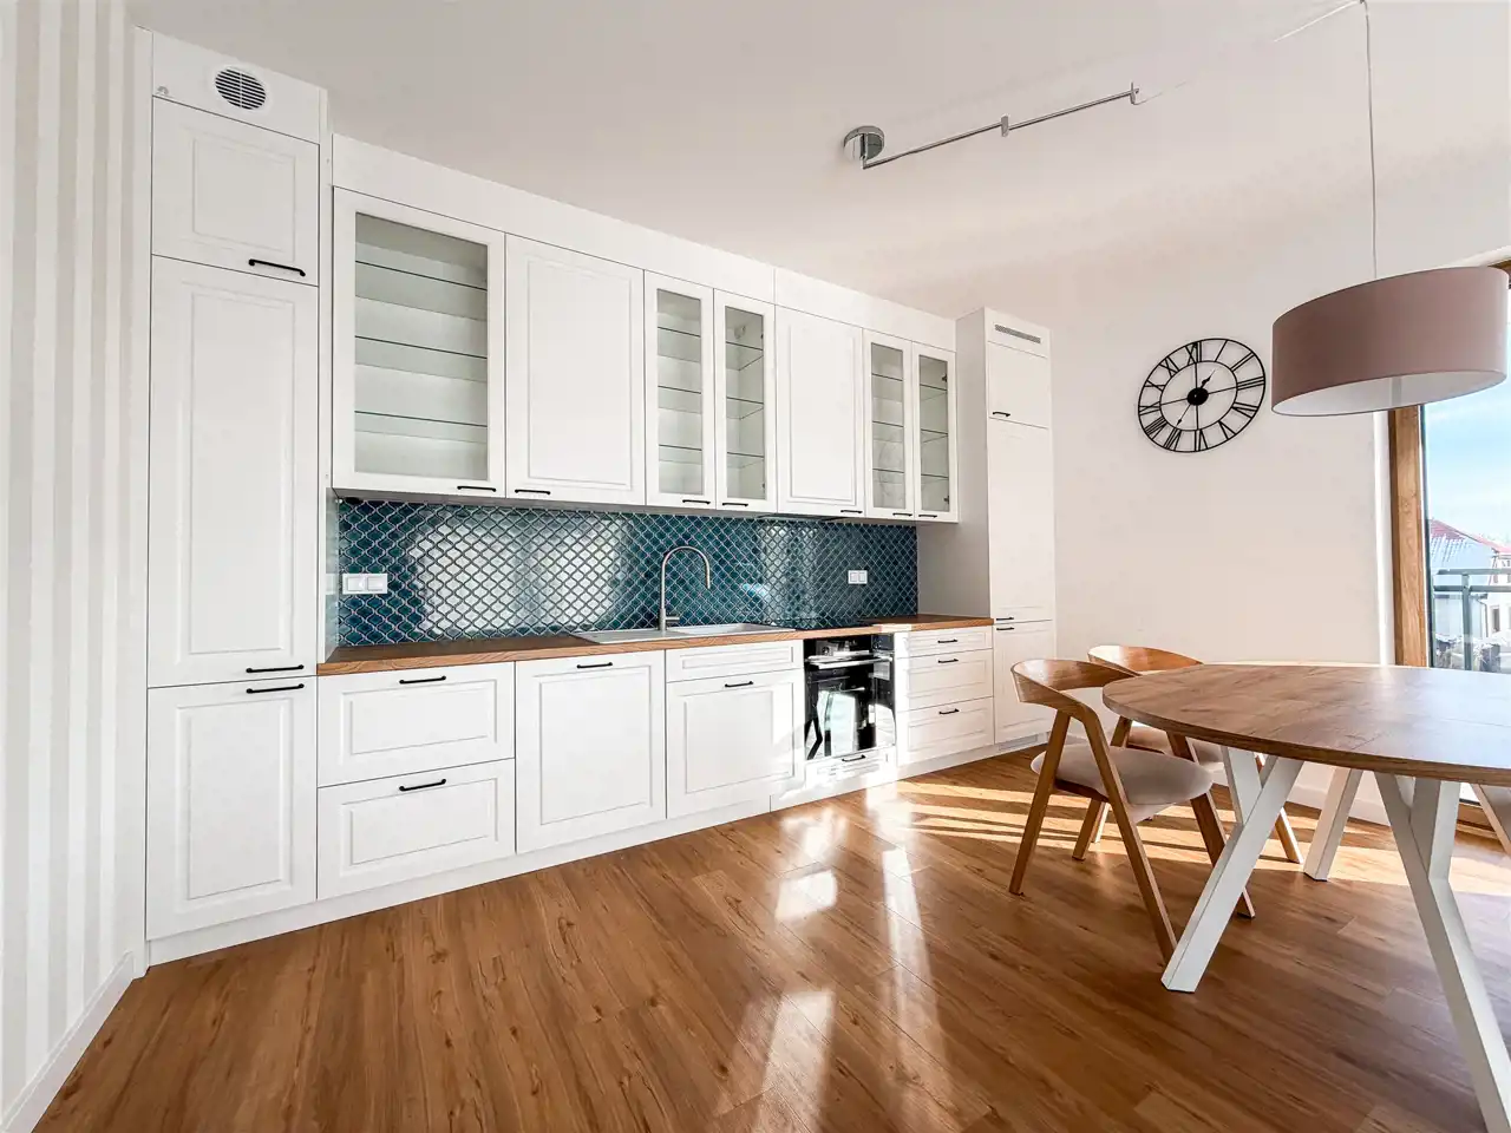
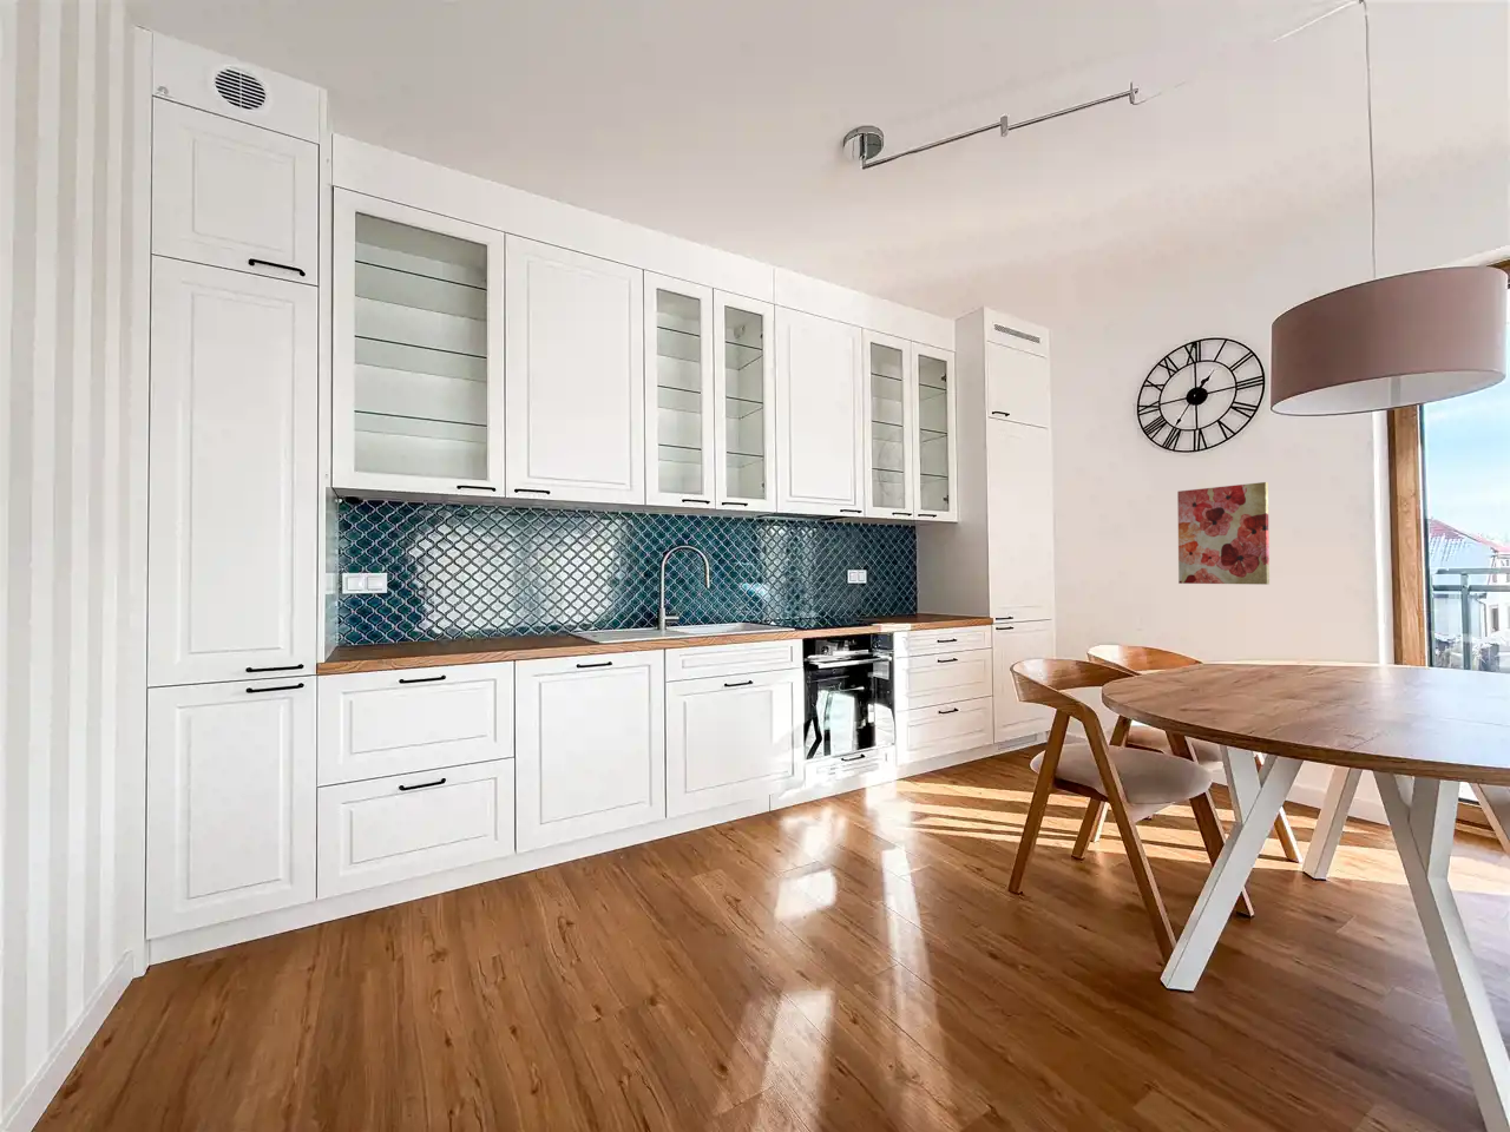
+ wall art [1176,482,1271,586]
